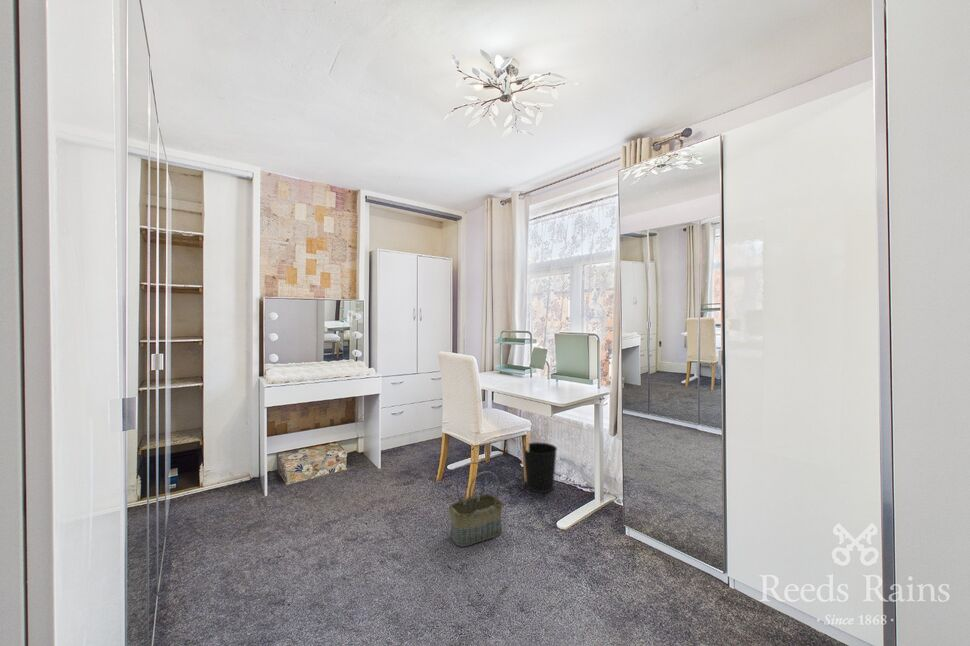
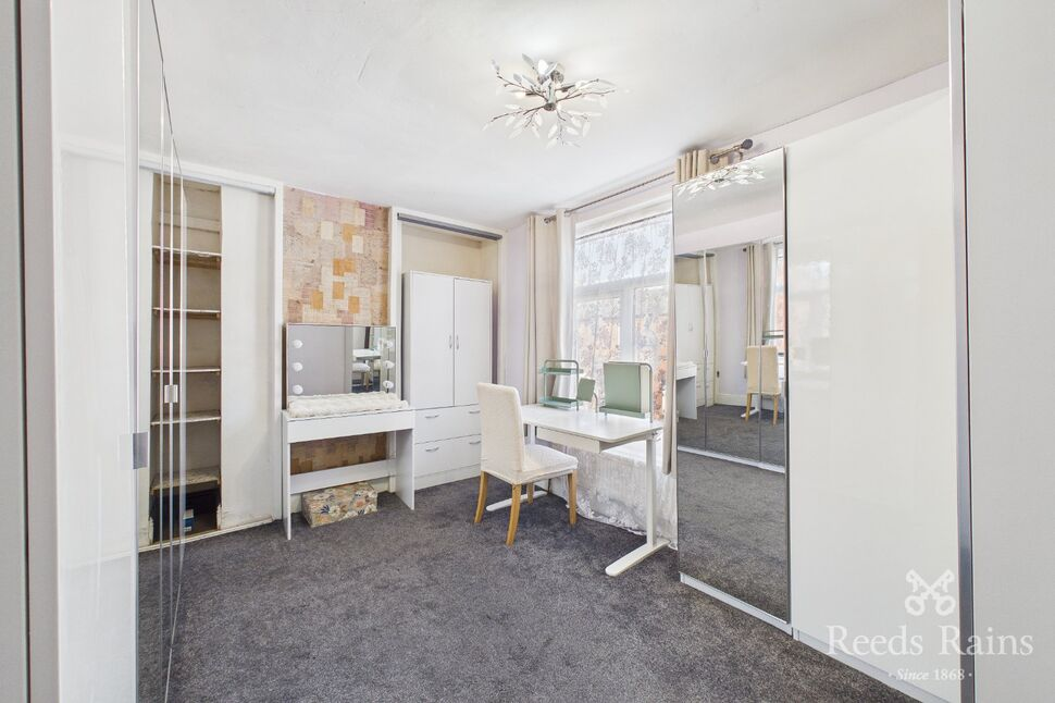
- wastebasket [522,441,558,494]
- basket [448,461,504,548]
